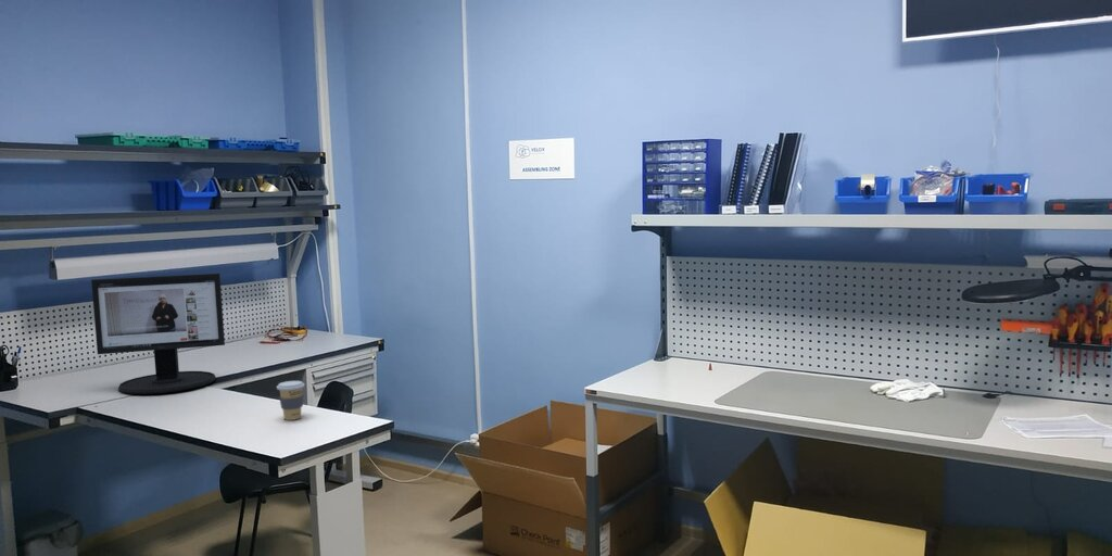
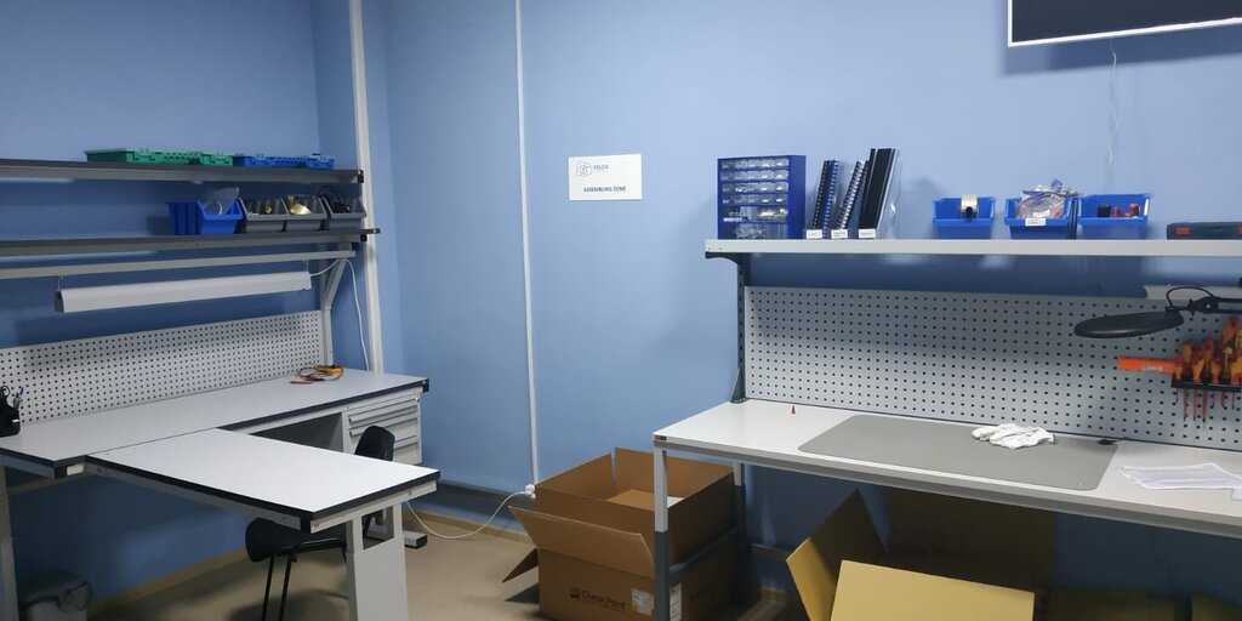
- computer monitor [90,273,226,395]
- coffee cup [276,380,305,421]
